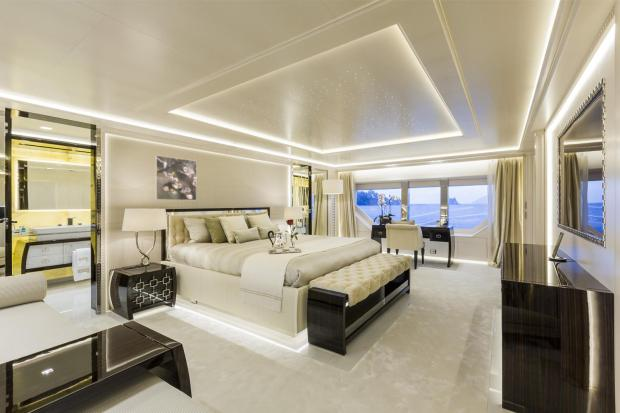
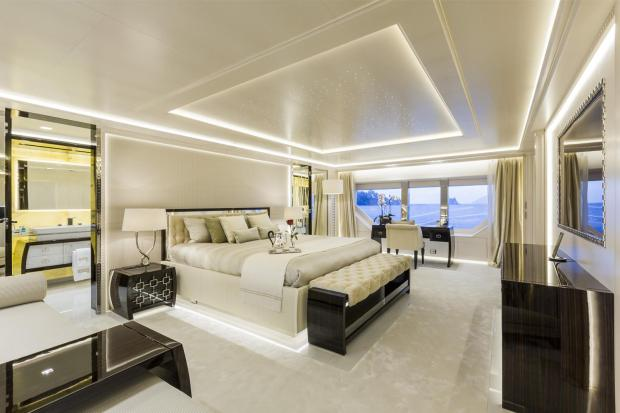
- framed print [154,154,198,201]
